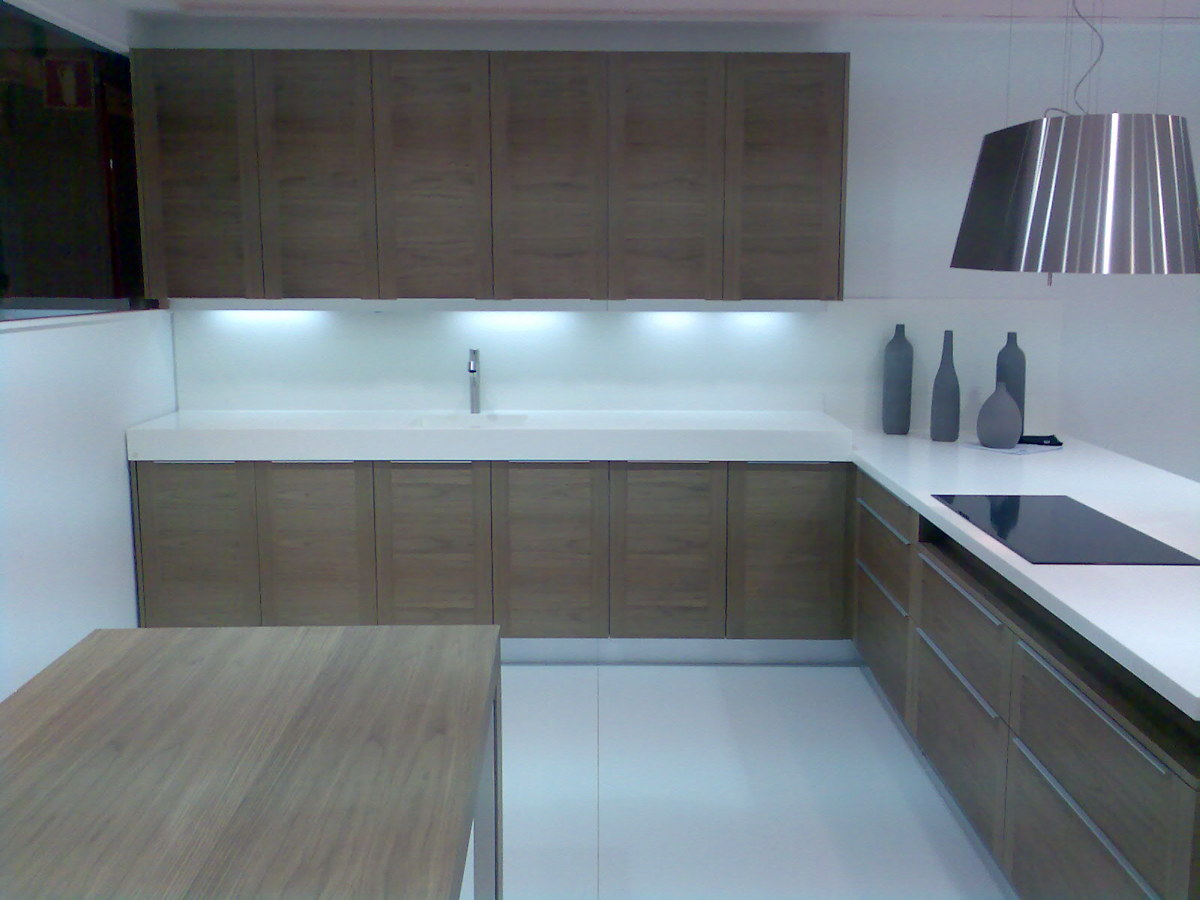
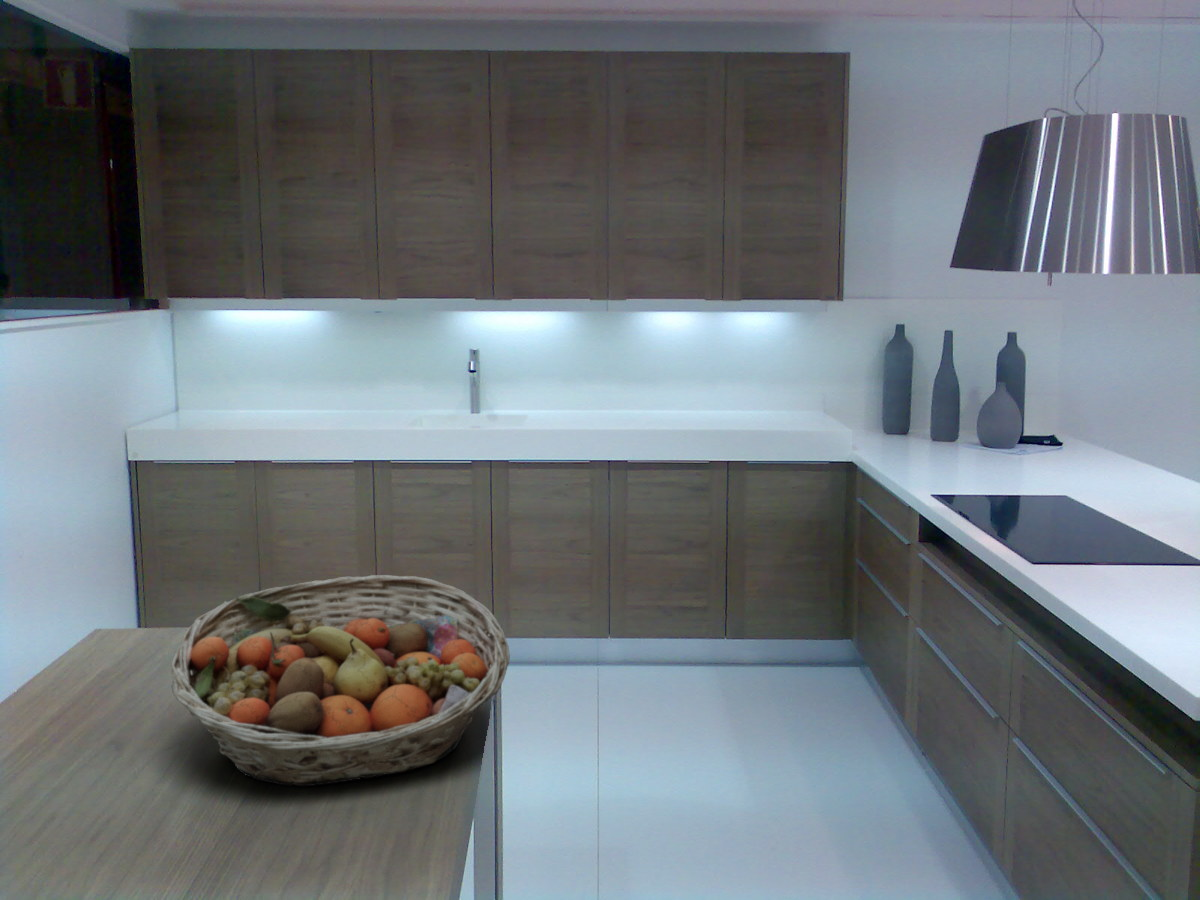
+ fruit basket [171,574,511,787]
